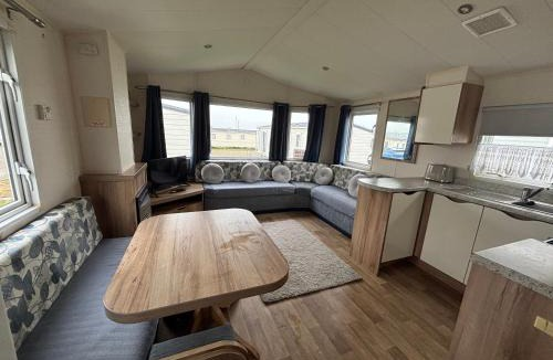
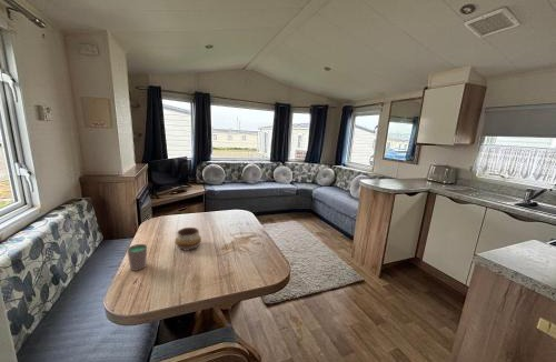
+ cup [126,243,148,272]
+ decorative bowl [175,227,202,252]
